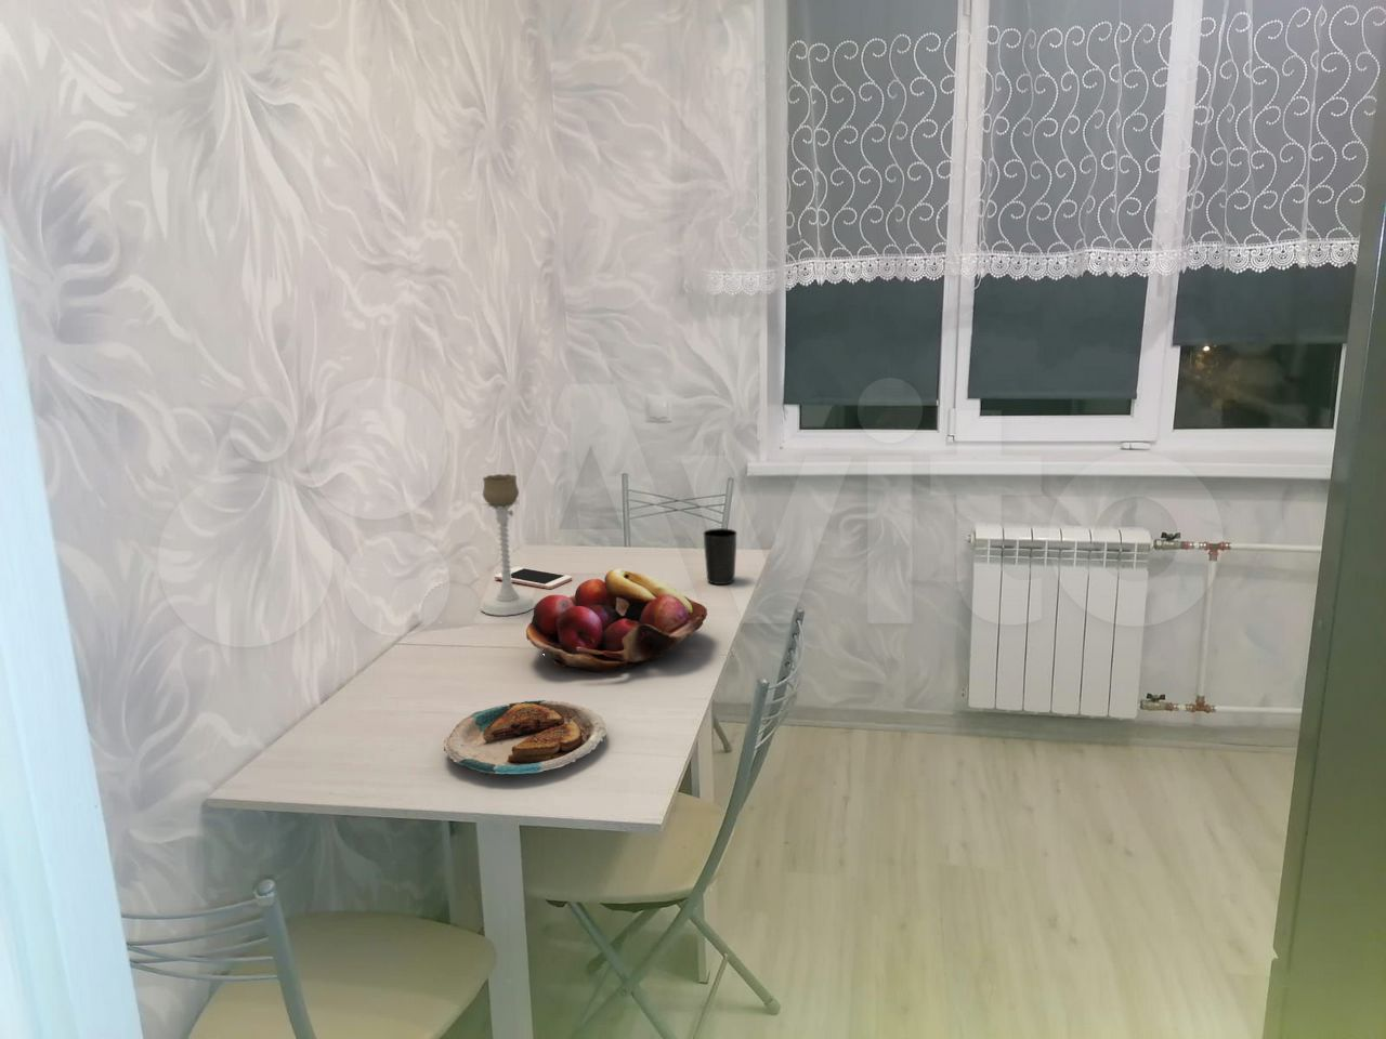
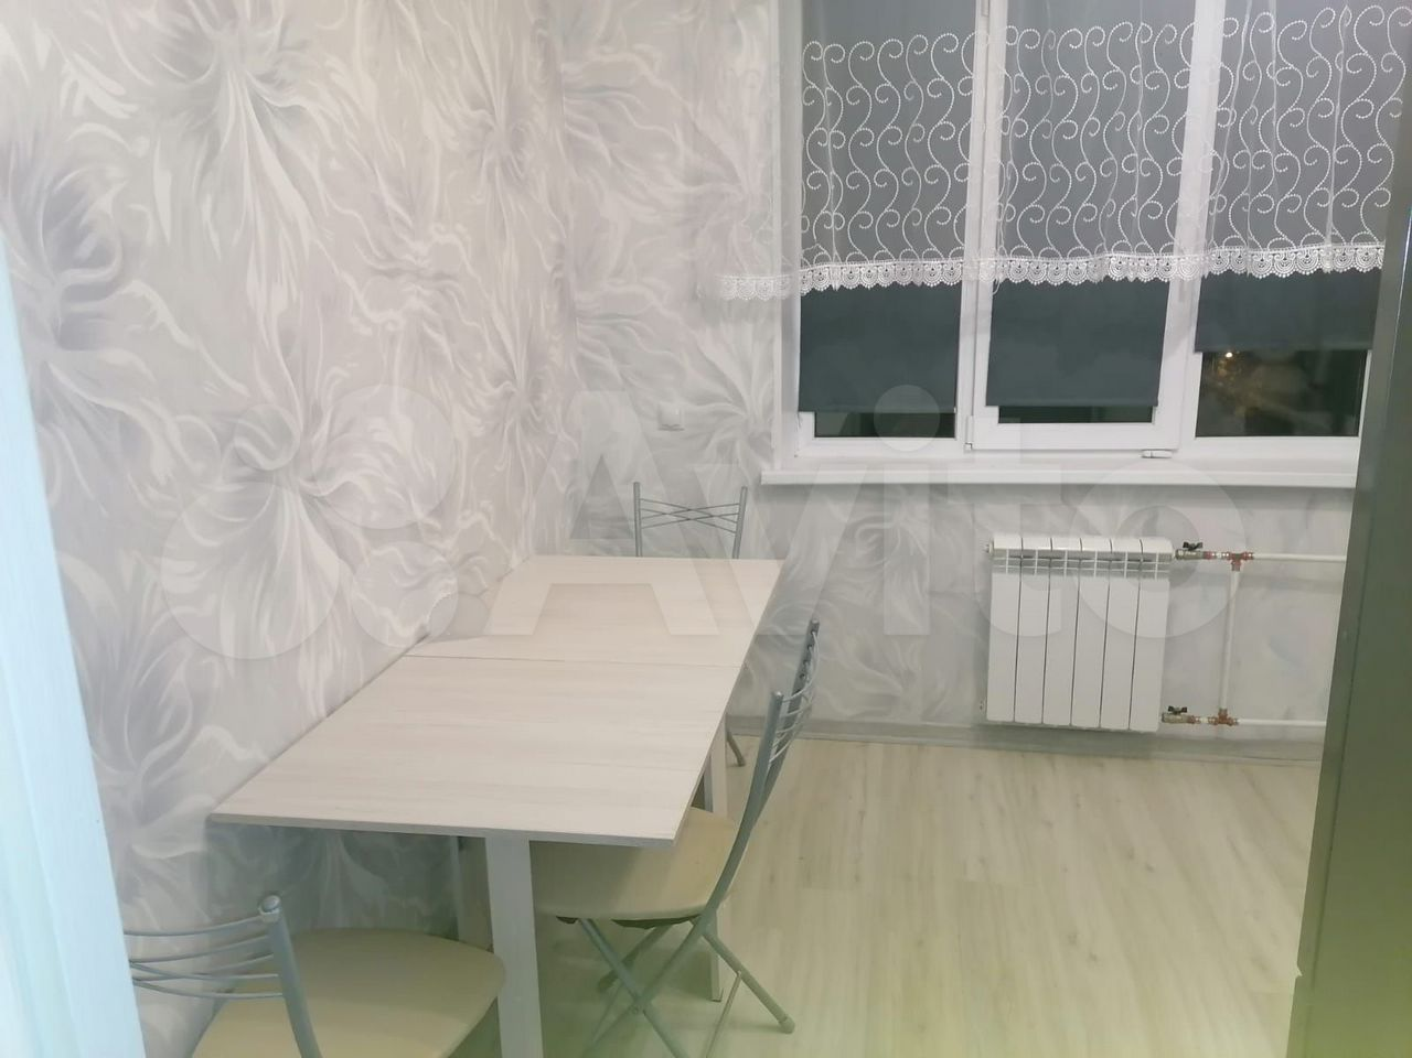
- cup [703,527,739,585]
- cell phone [493,566,573,589]
- plate [443,700,608,777]
- fruit basket [525,568,708,674]
- candle holder [480,473,537,617]
